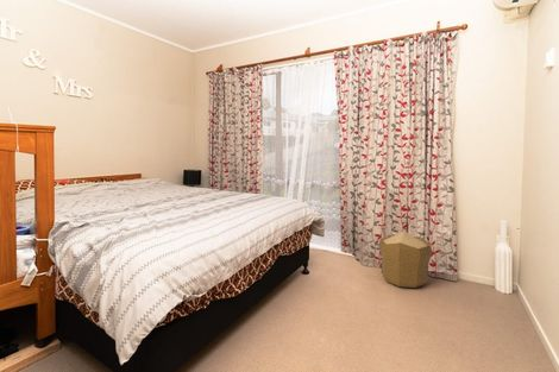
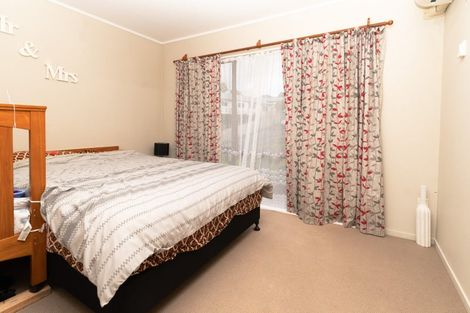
- pouf [377,229,433,289]
